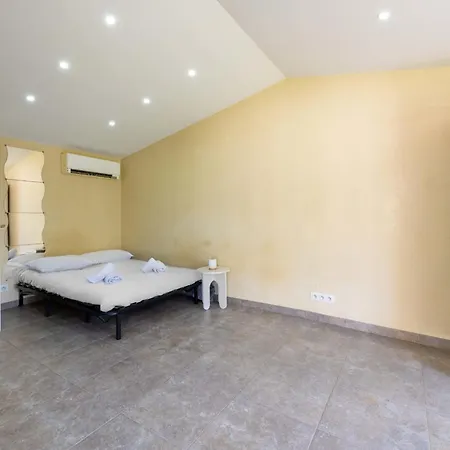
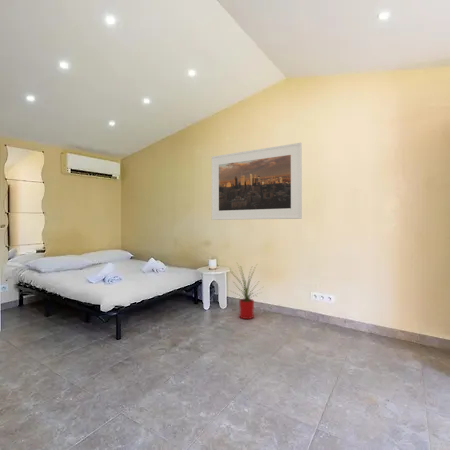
+ house plant [228,262,264,320]
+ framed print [210,142,303,221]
